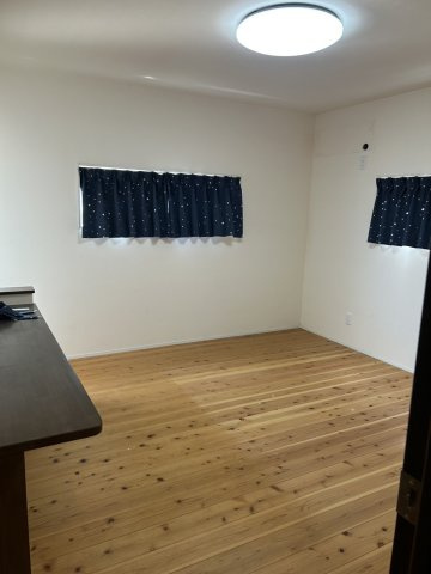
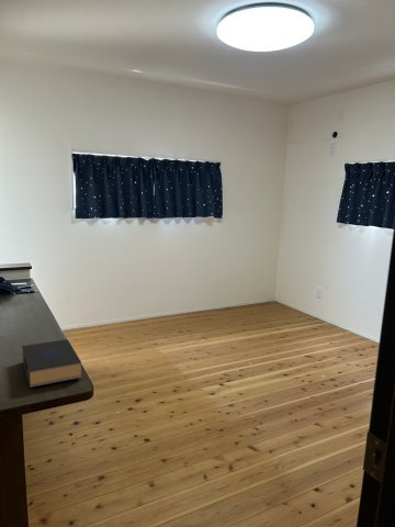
+ book [21,338,83,389]
